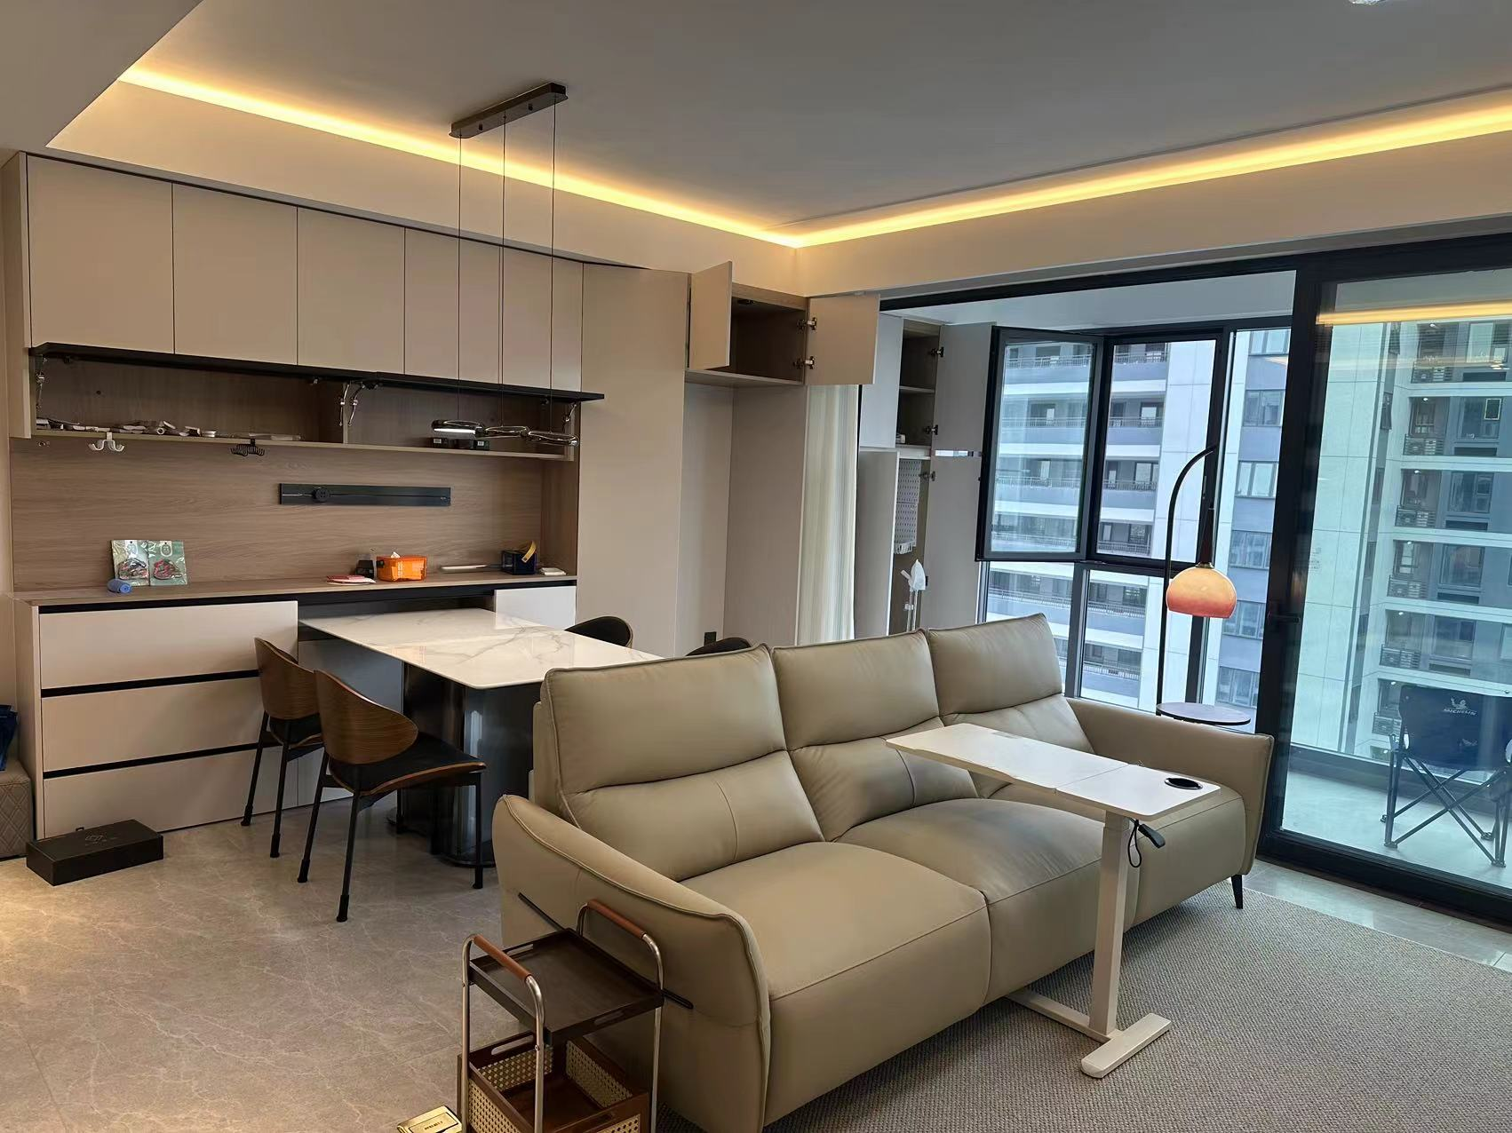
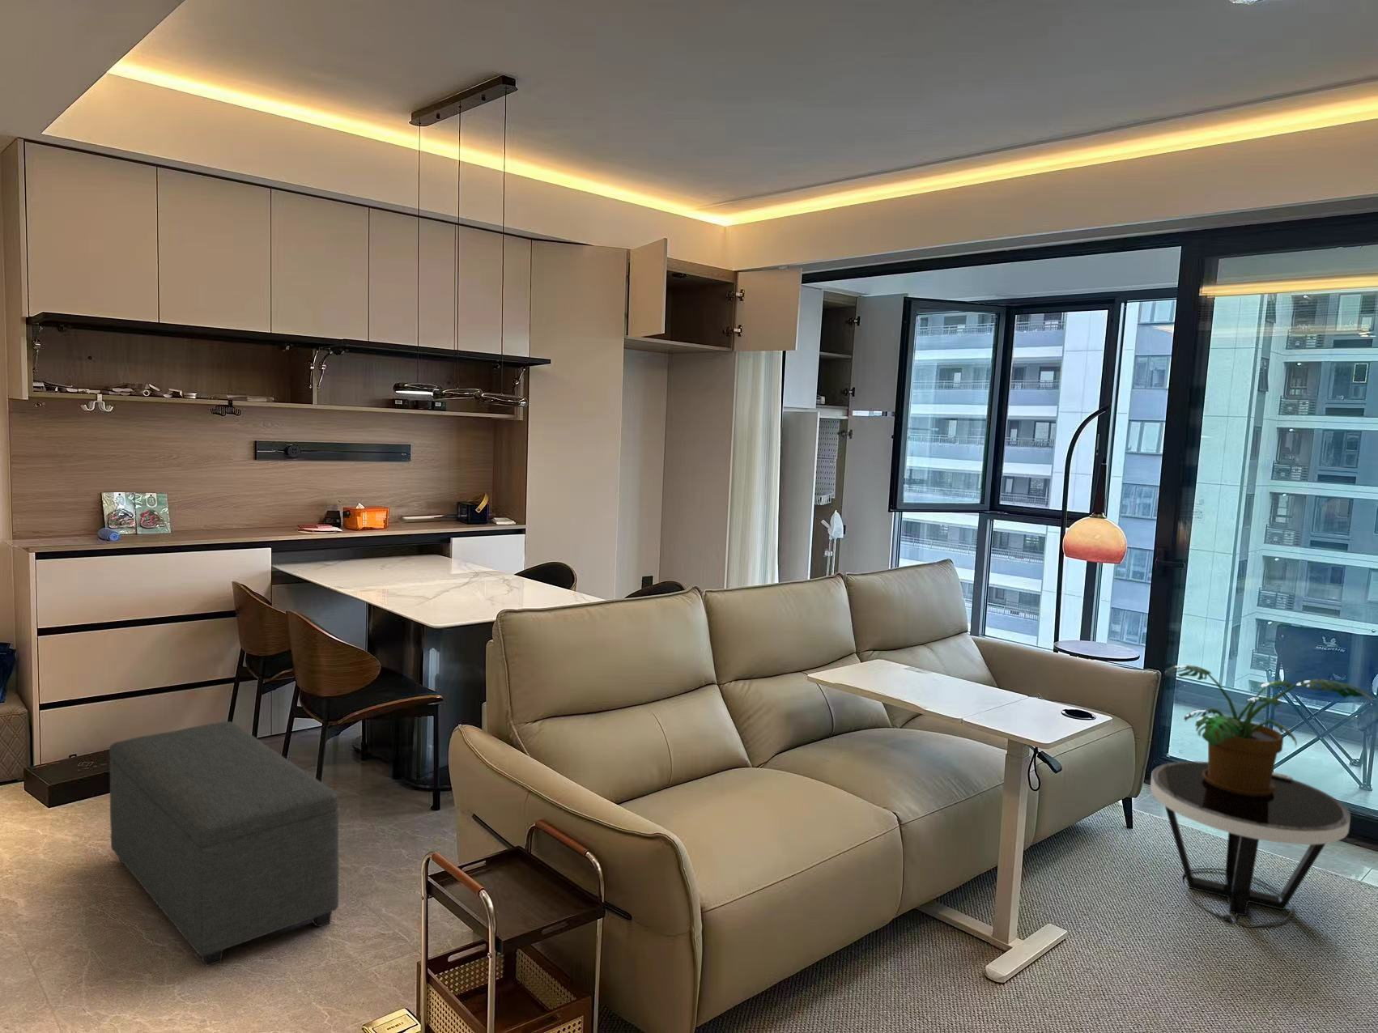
+ potted plant [1164,664,1377,796]
+ ottoman [109,720,340,968]
+ side table [1150,761,1351,929]
